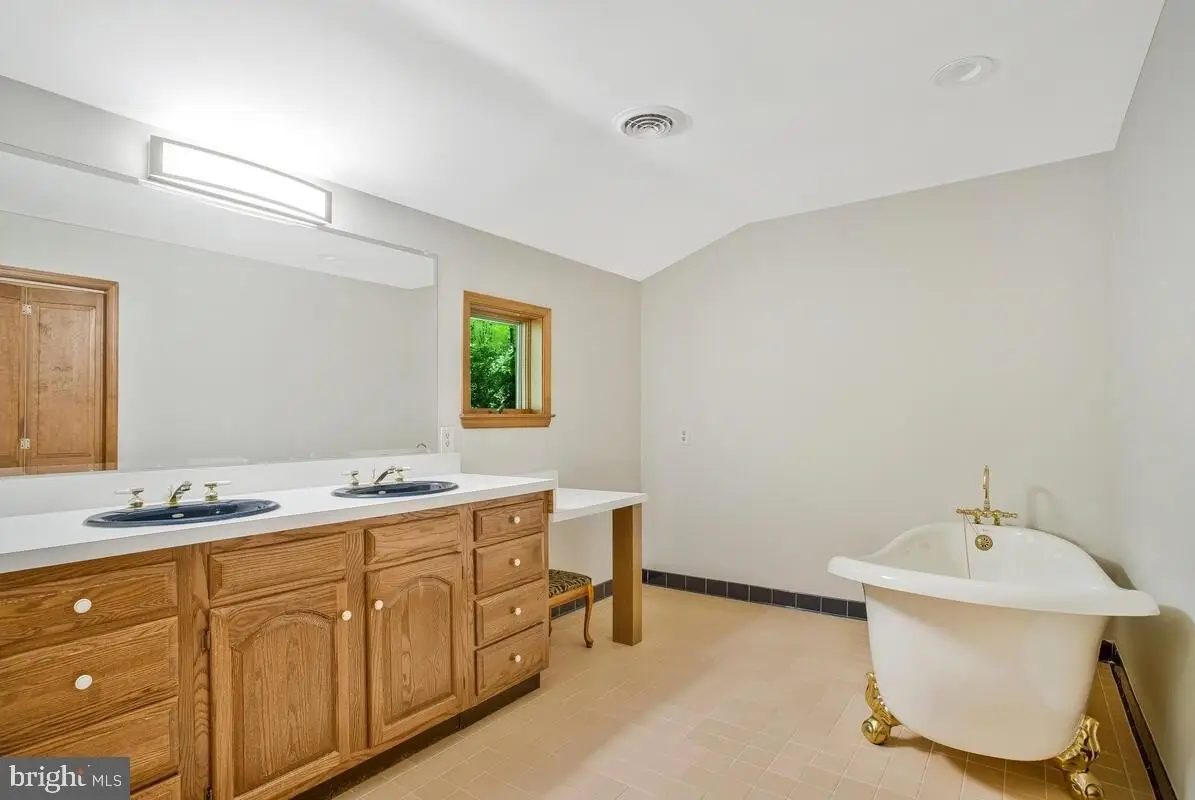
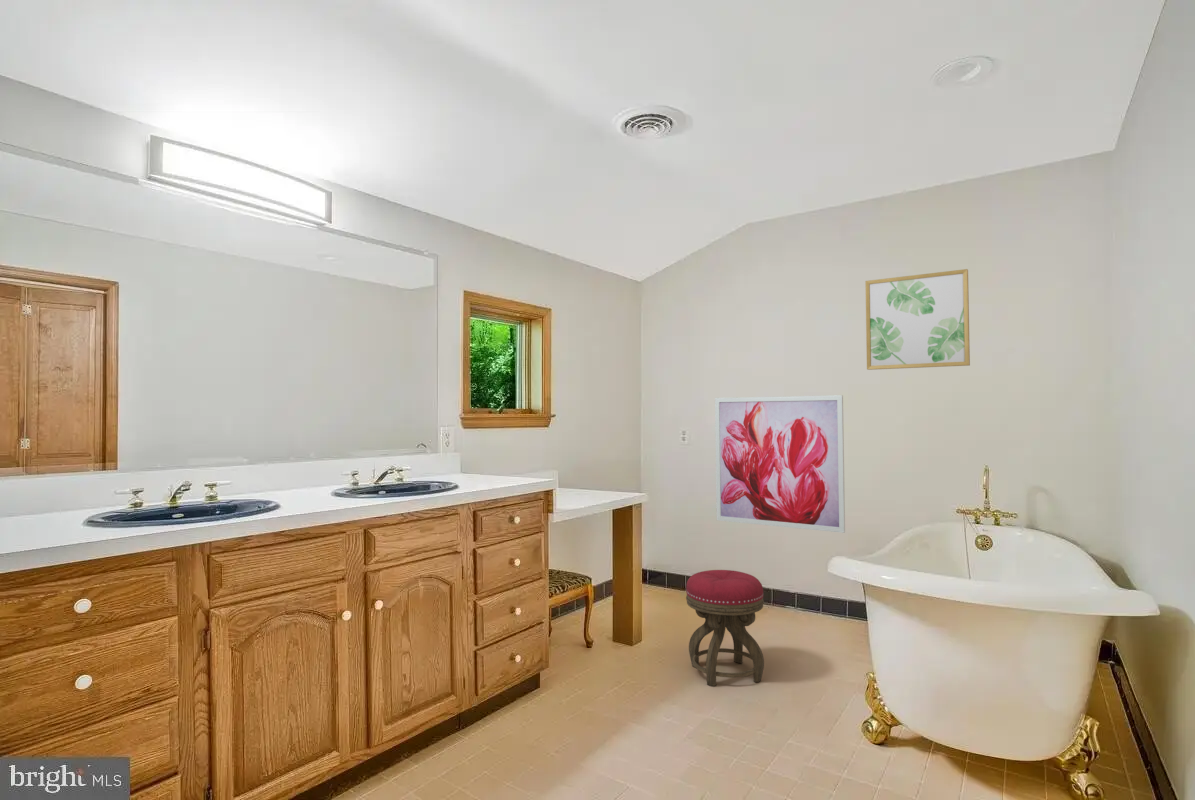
+ wall art [714,394,846,534]
+ stool [685,569,765,687]
+ wall art [864,268,971,371]
